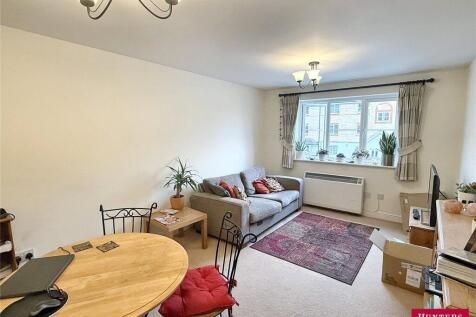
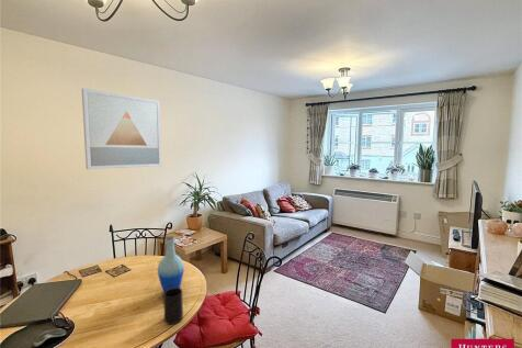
+ cup [162,288,184,325]
+ bottle [157,233,185,293]
+ wall art [81,88,162,170]
